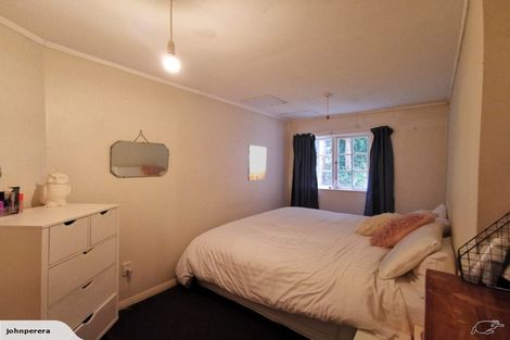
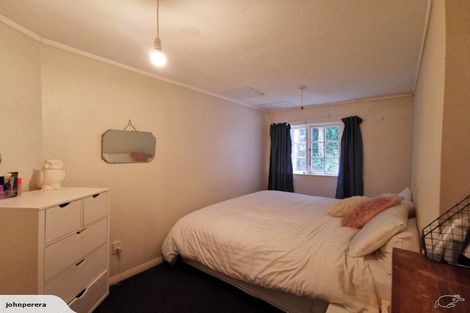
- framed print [247,144,267,181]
